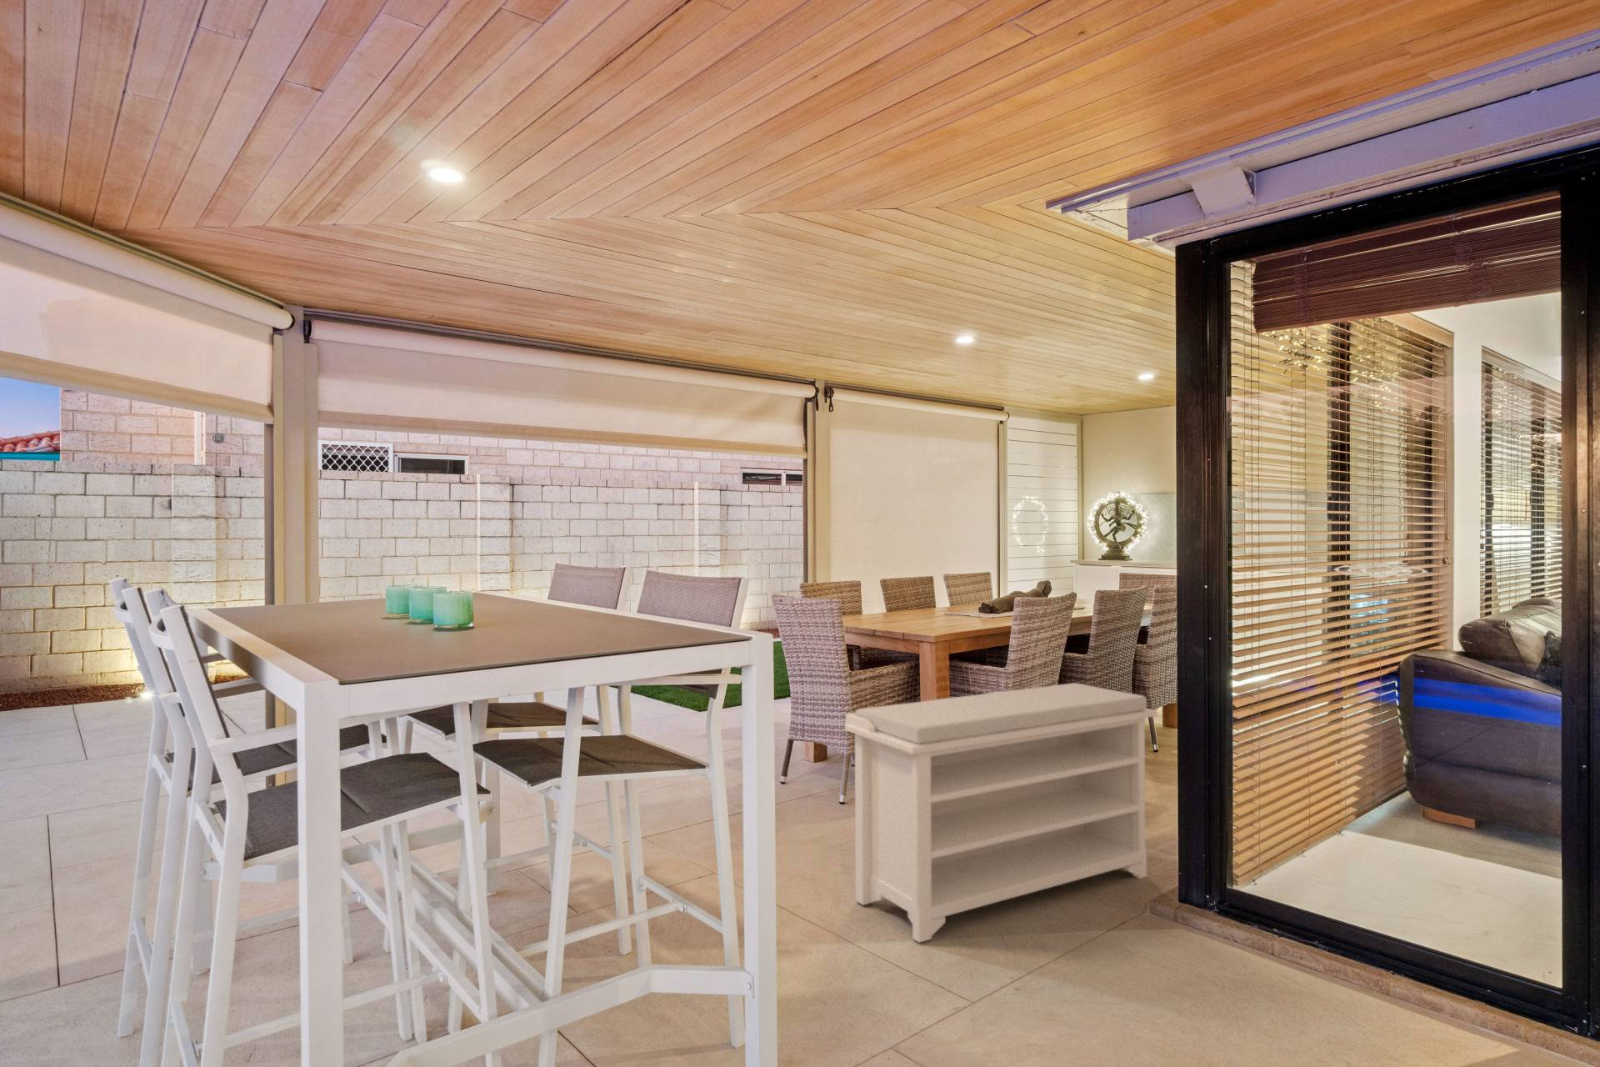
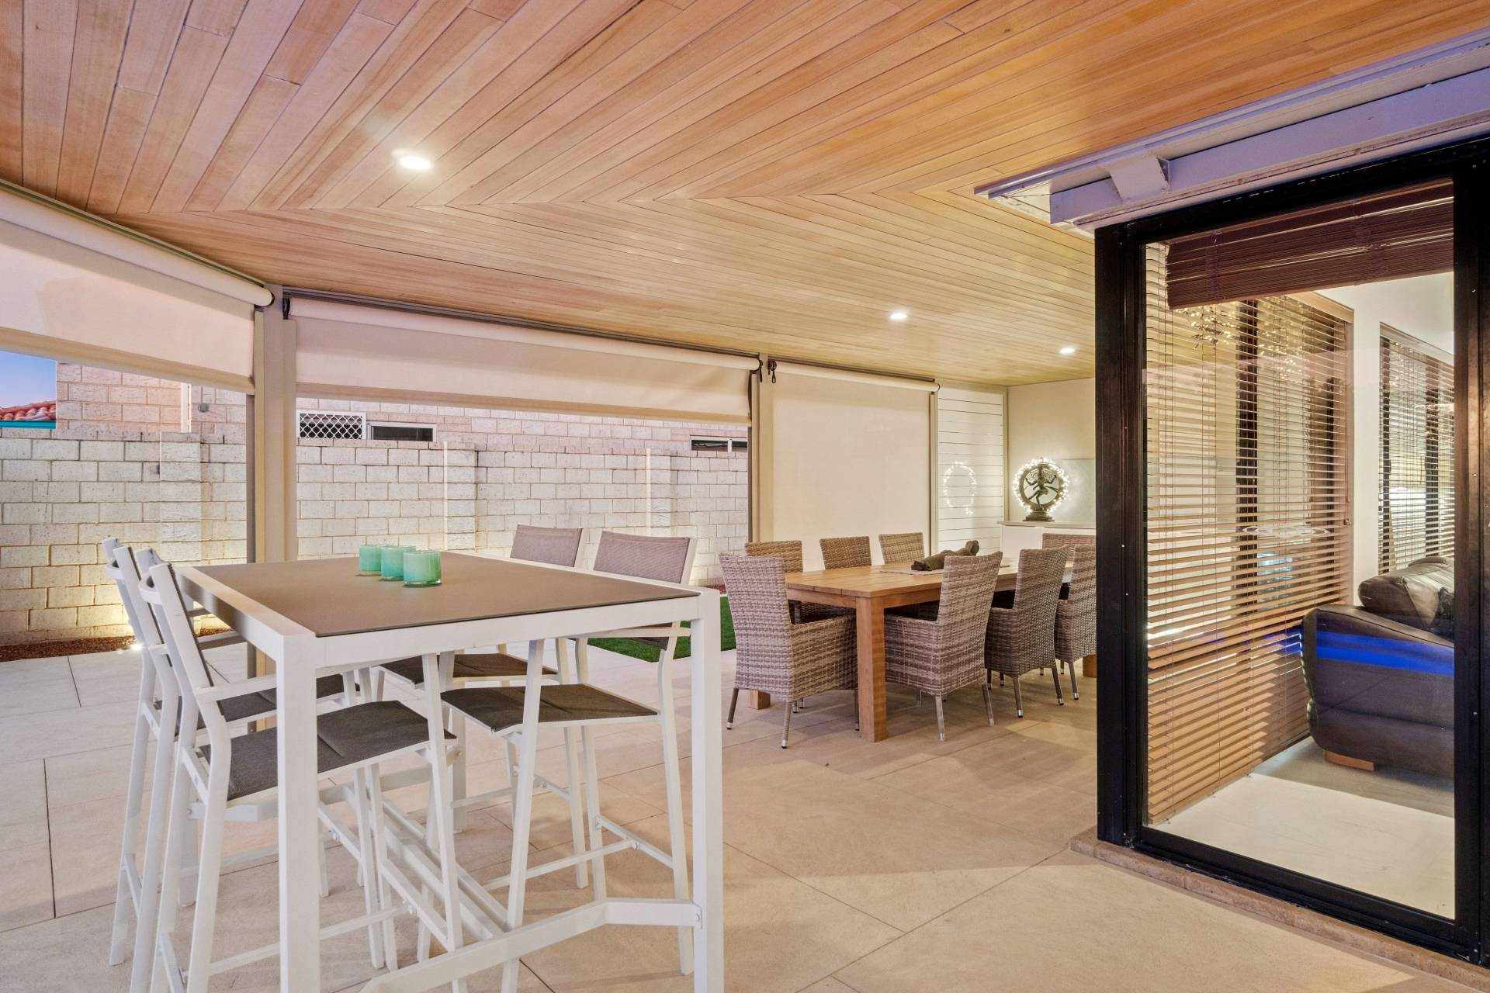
- bench [844,682,1158,943]
